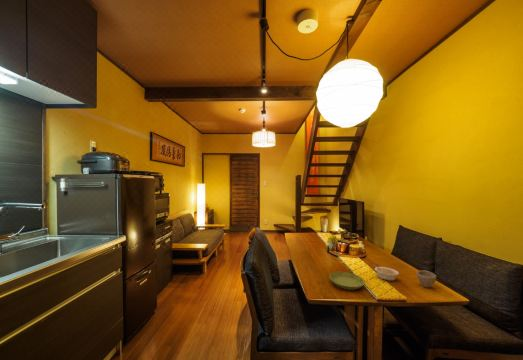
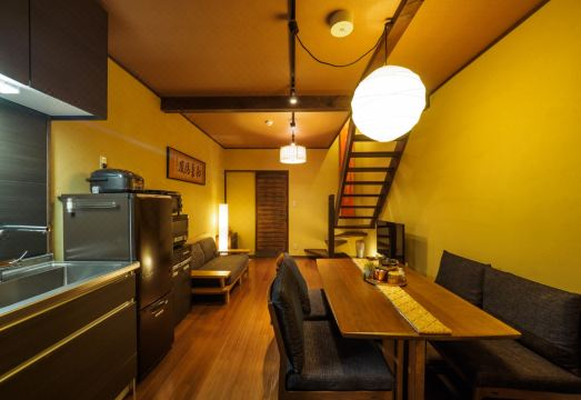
- saucer [328,271,366,291]
- legume [372,263,400,282]
- cup [416,269,437,288]
